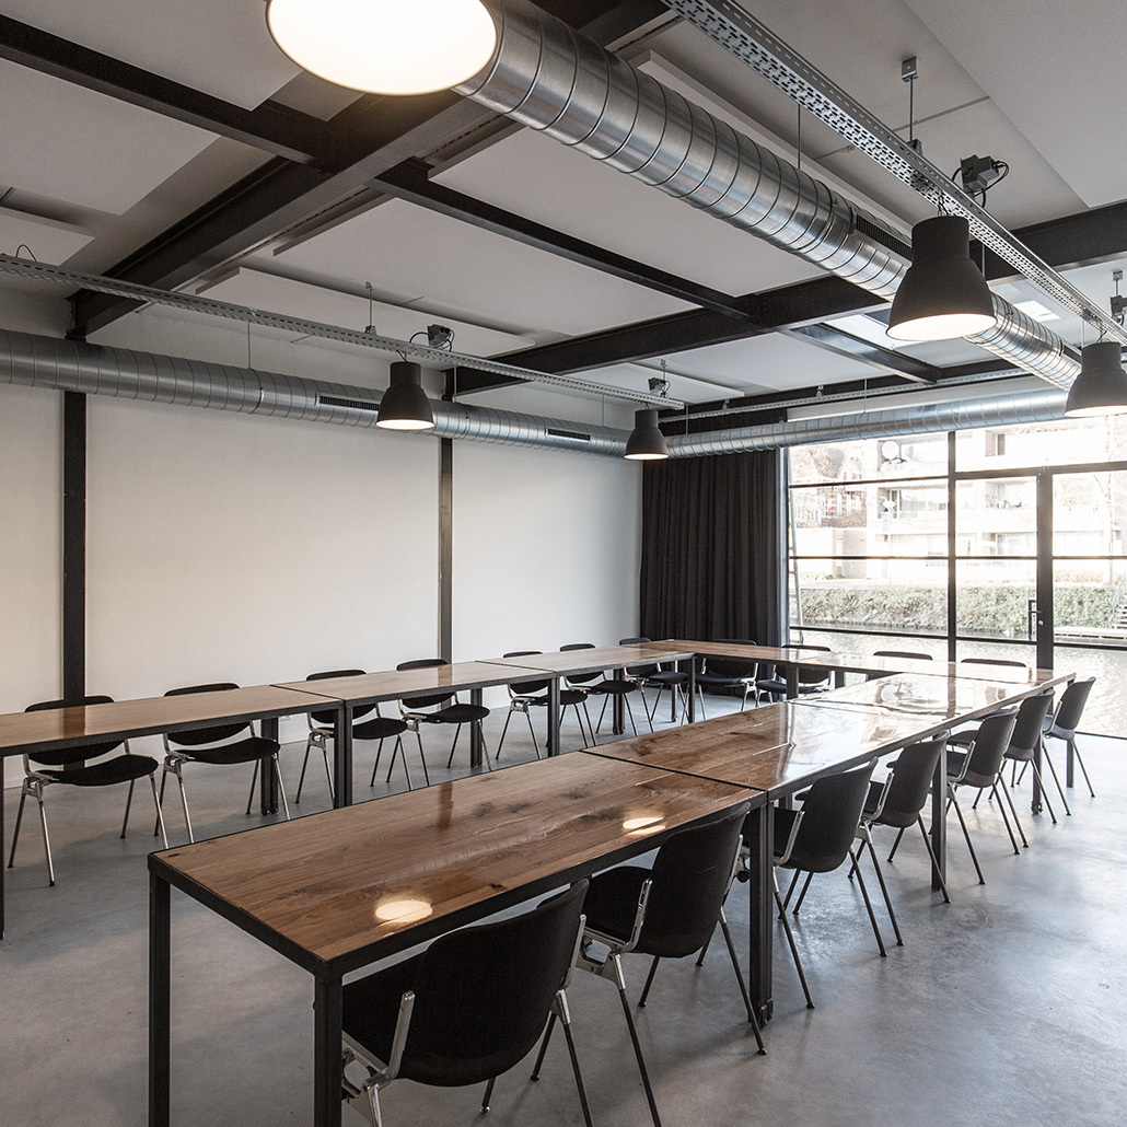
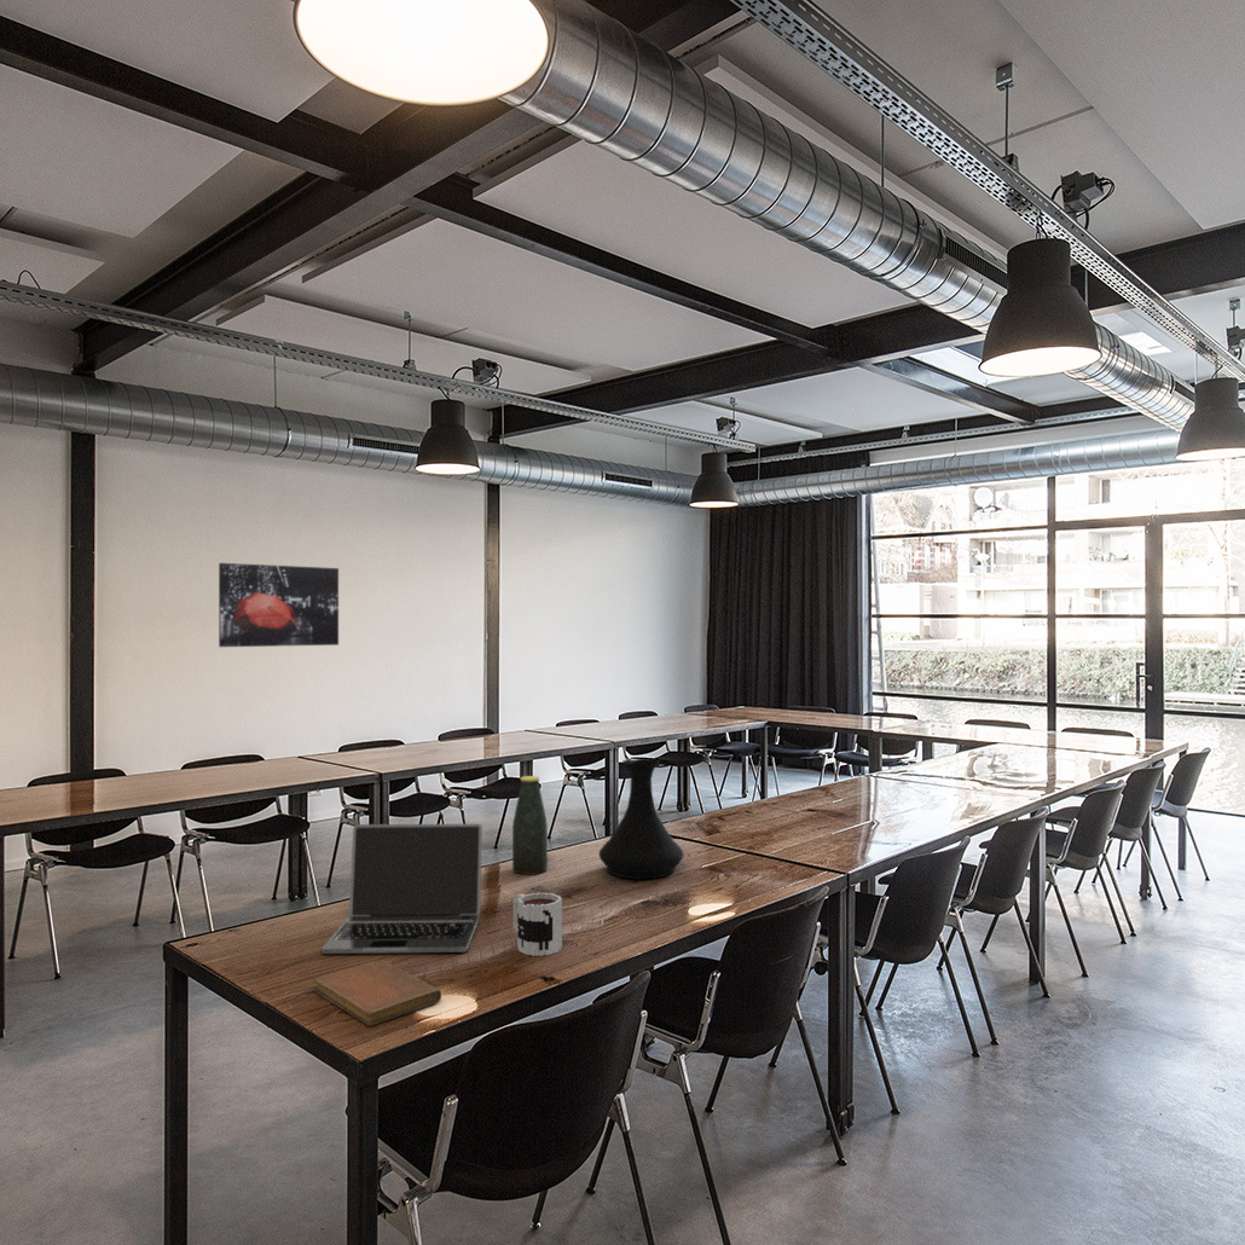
+ wall art [218,562,340,648]
+ laptop [320,823,483,955]
+ mug [513,892,563,957]
+ notebook [313,959,442,1027]
+ bottle [511,775,549,876]
+ vase [597,758,685,880]
